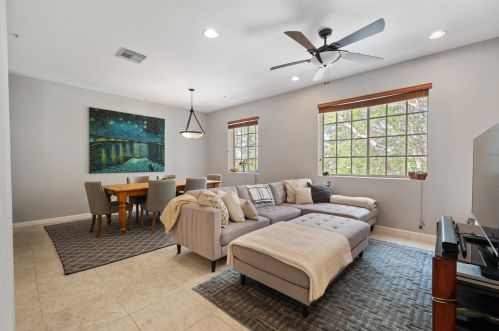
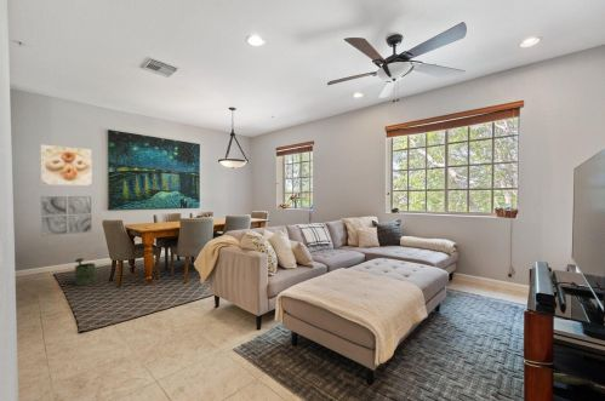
+ wall art [40,195,93,237]
+ watering can [74,257,97,287]
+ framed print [40,143,93,187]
